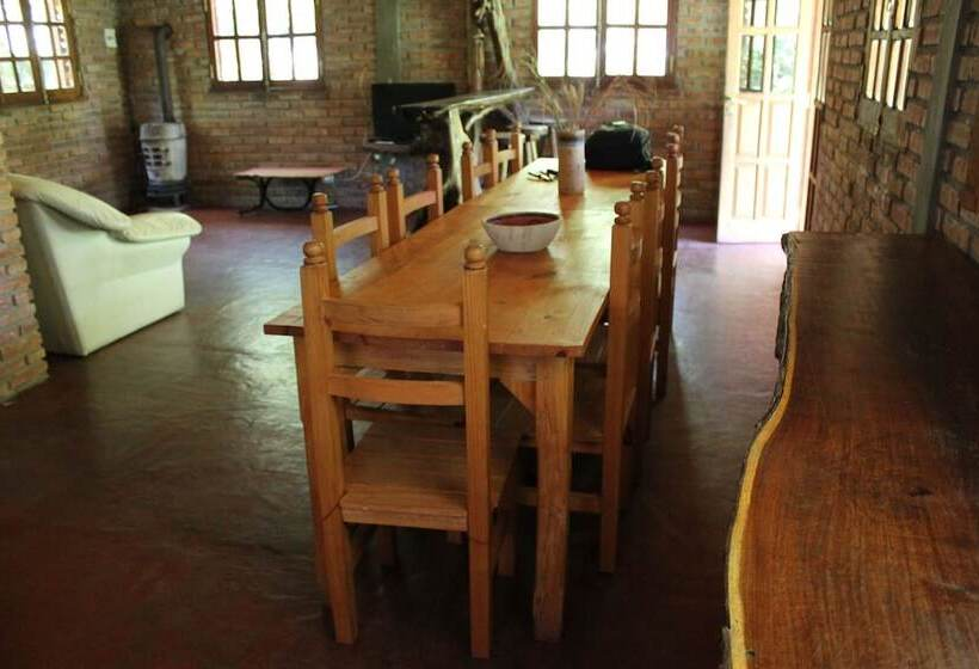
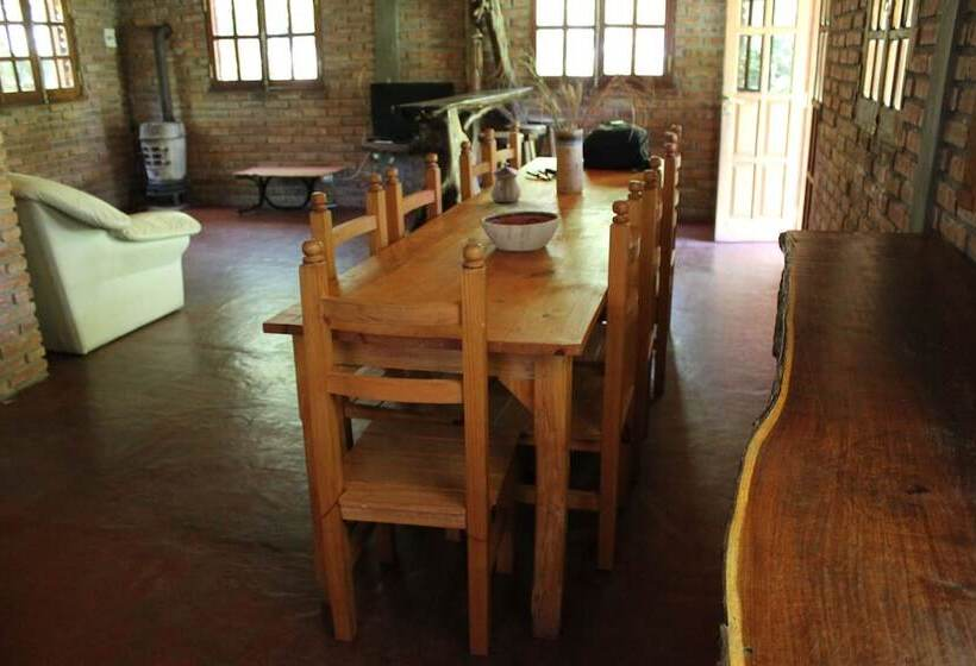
+ teapot [489,161,523,203]
